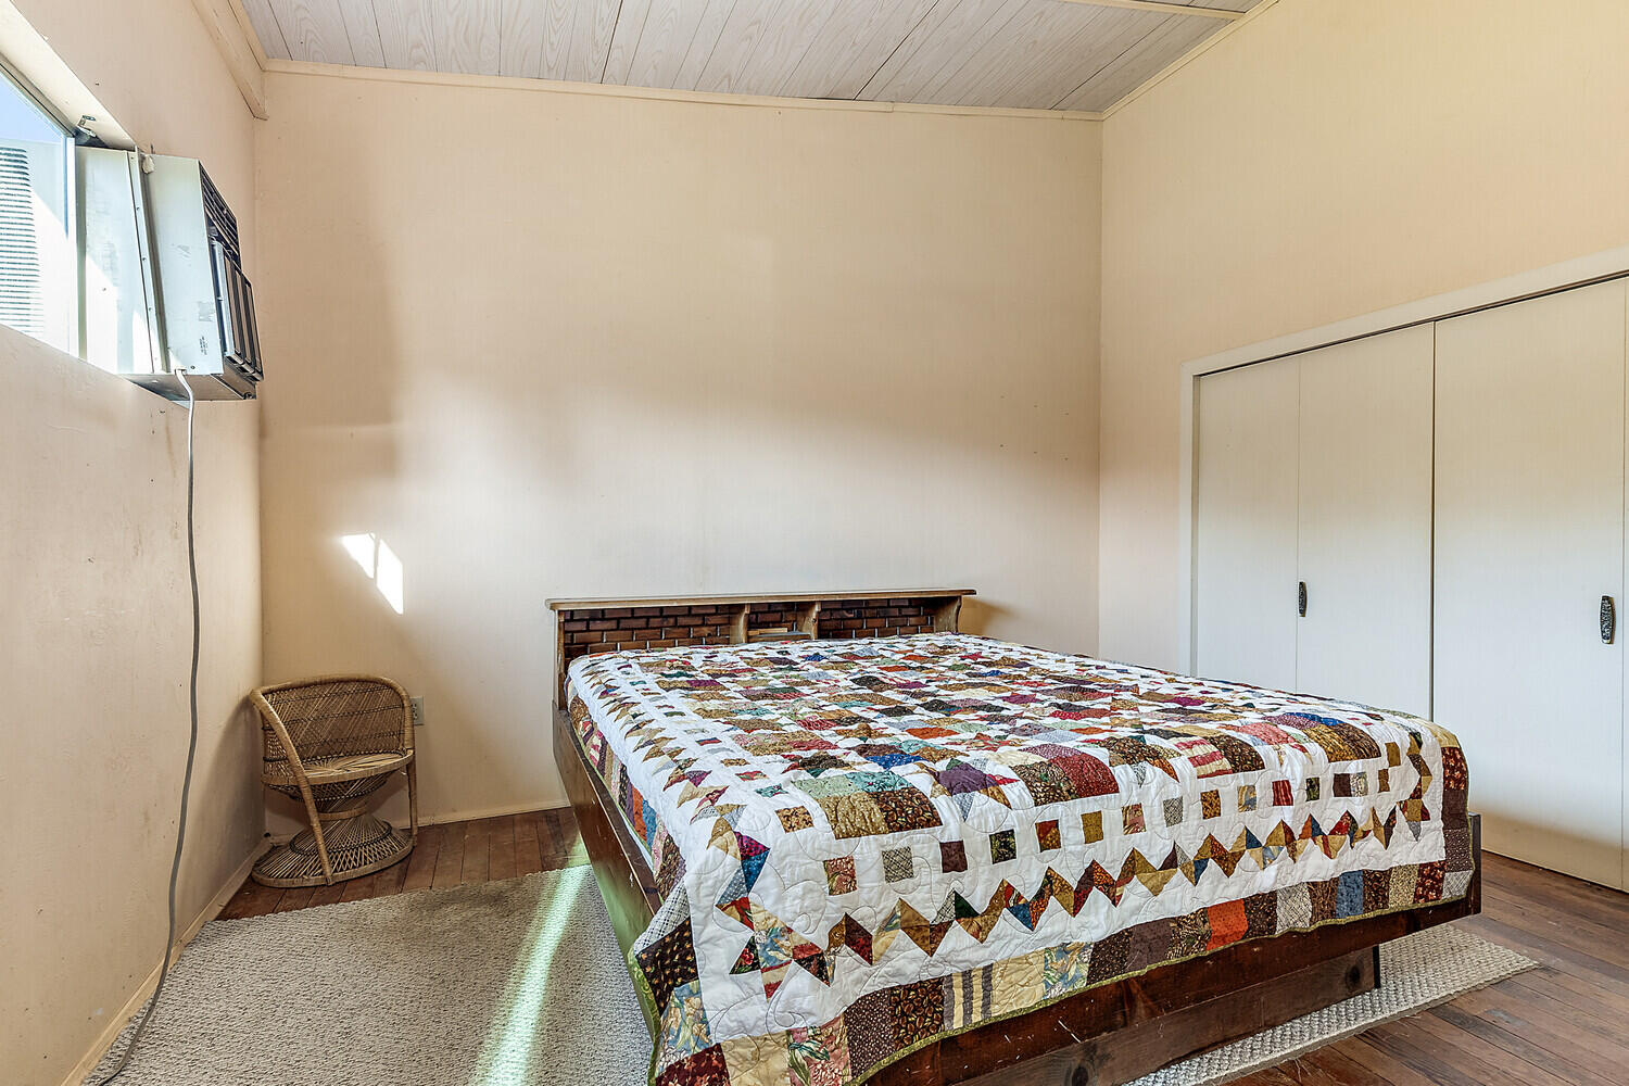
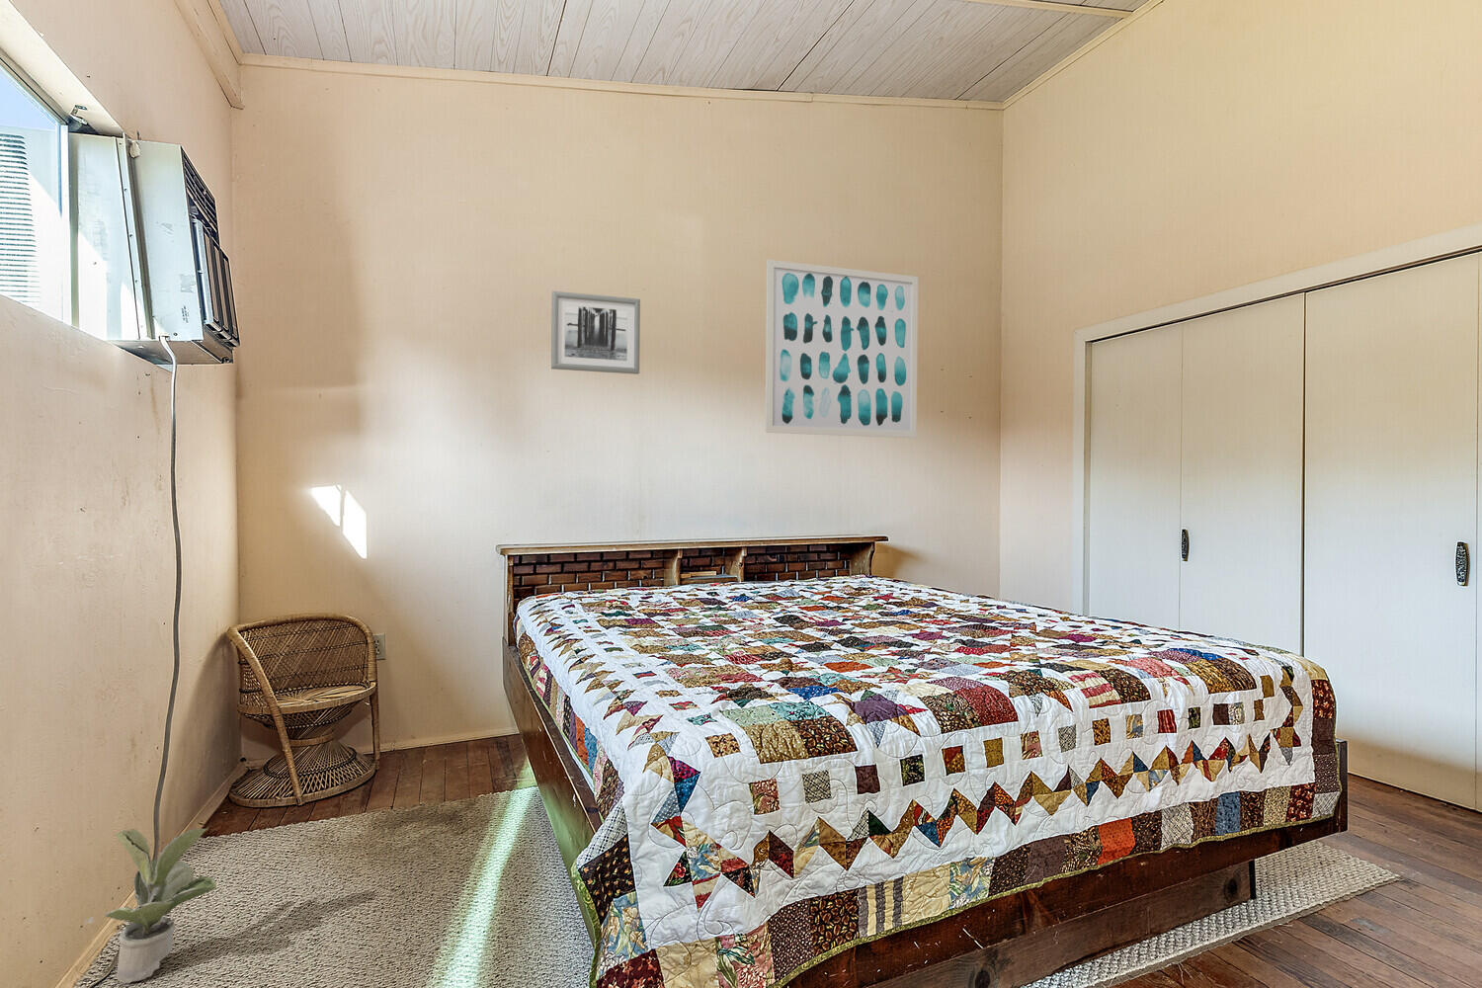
+ wall art [765,259,919,439]
+ wall art [550,290,642,375]
+ potted plant [104,827,217,984]
